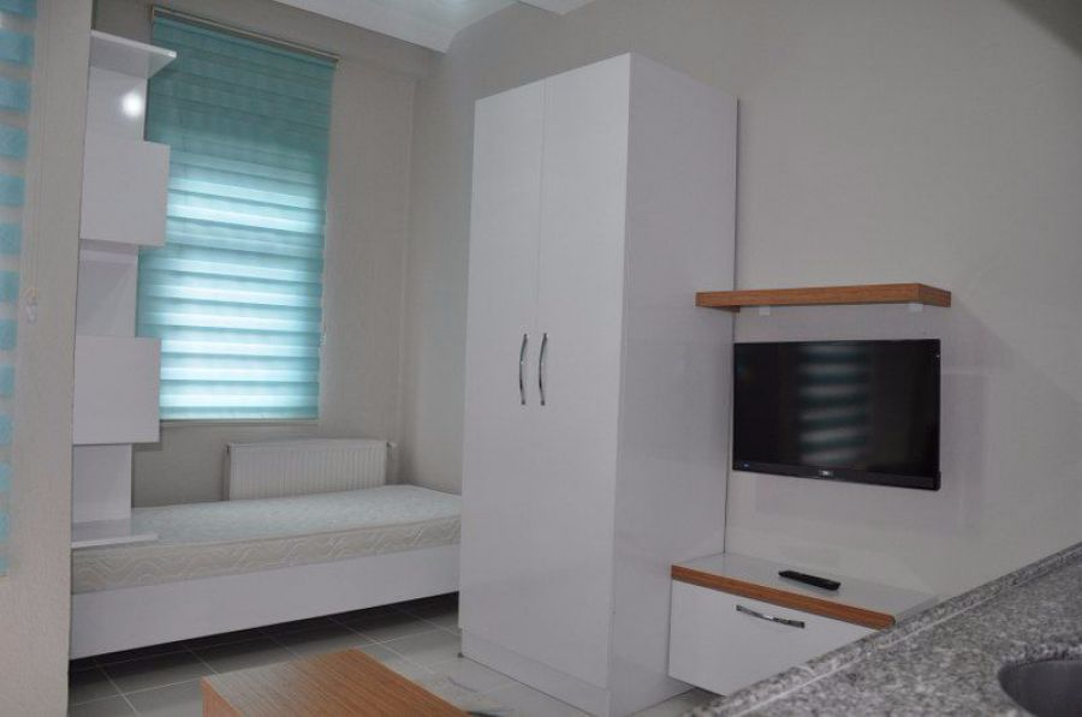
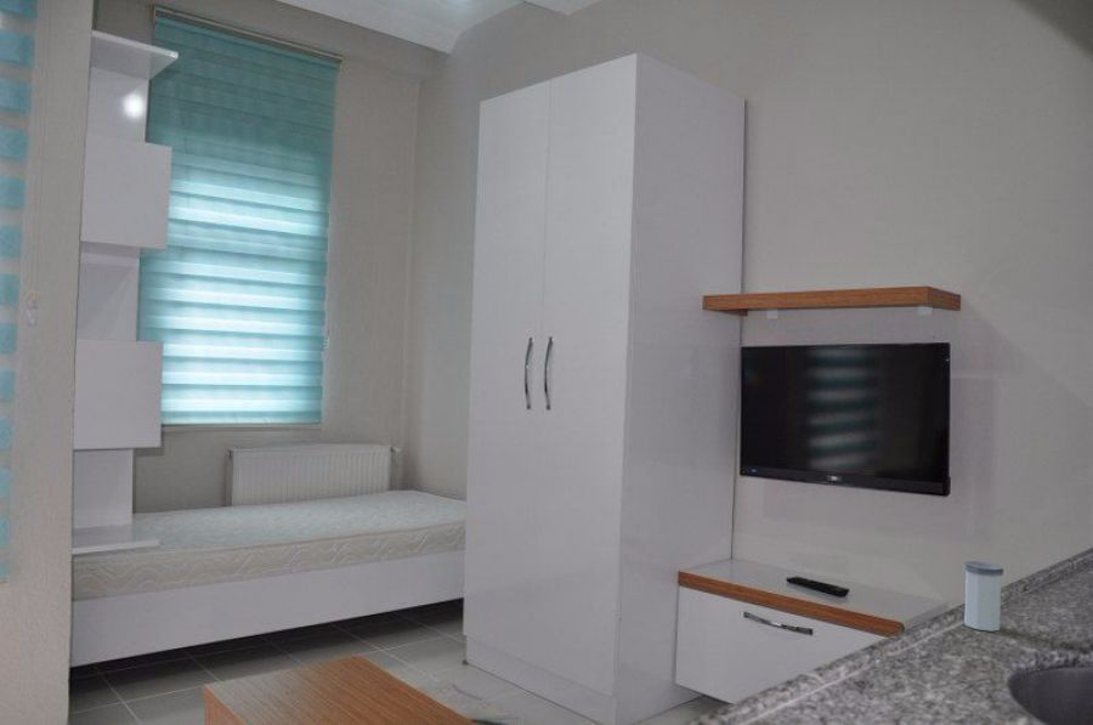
+ salt shaker [963,560,1004,633]
